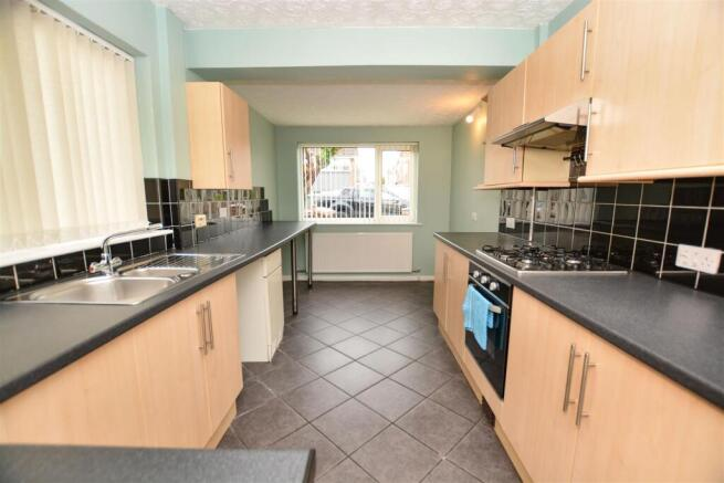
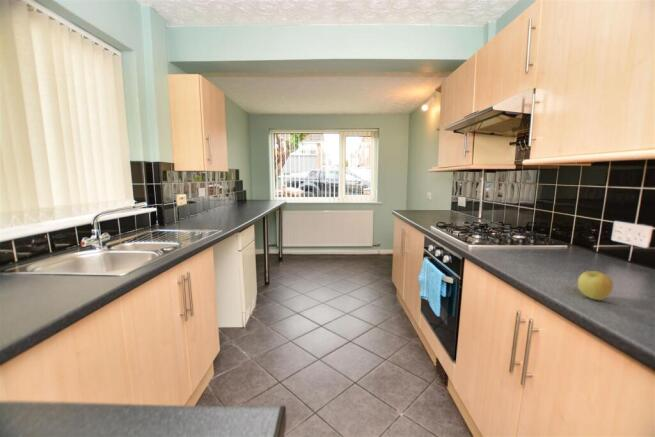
+ apple [577,270,614,301]
